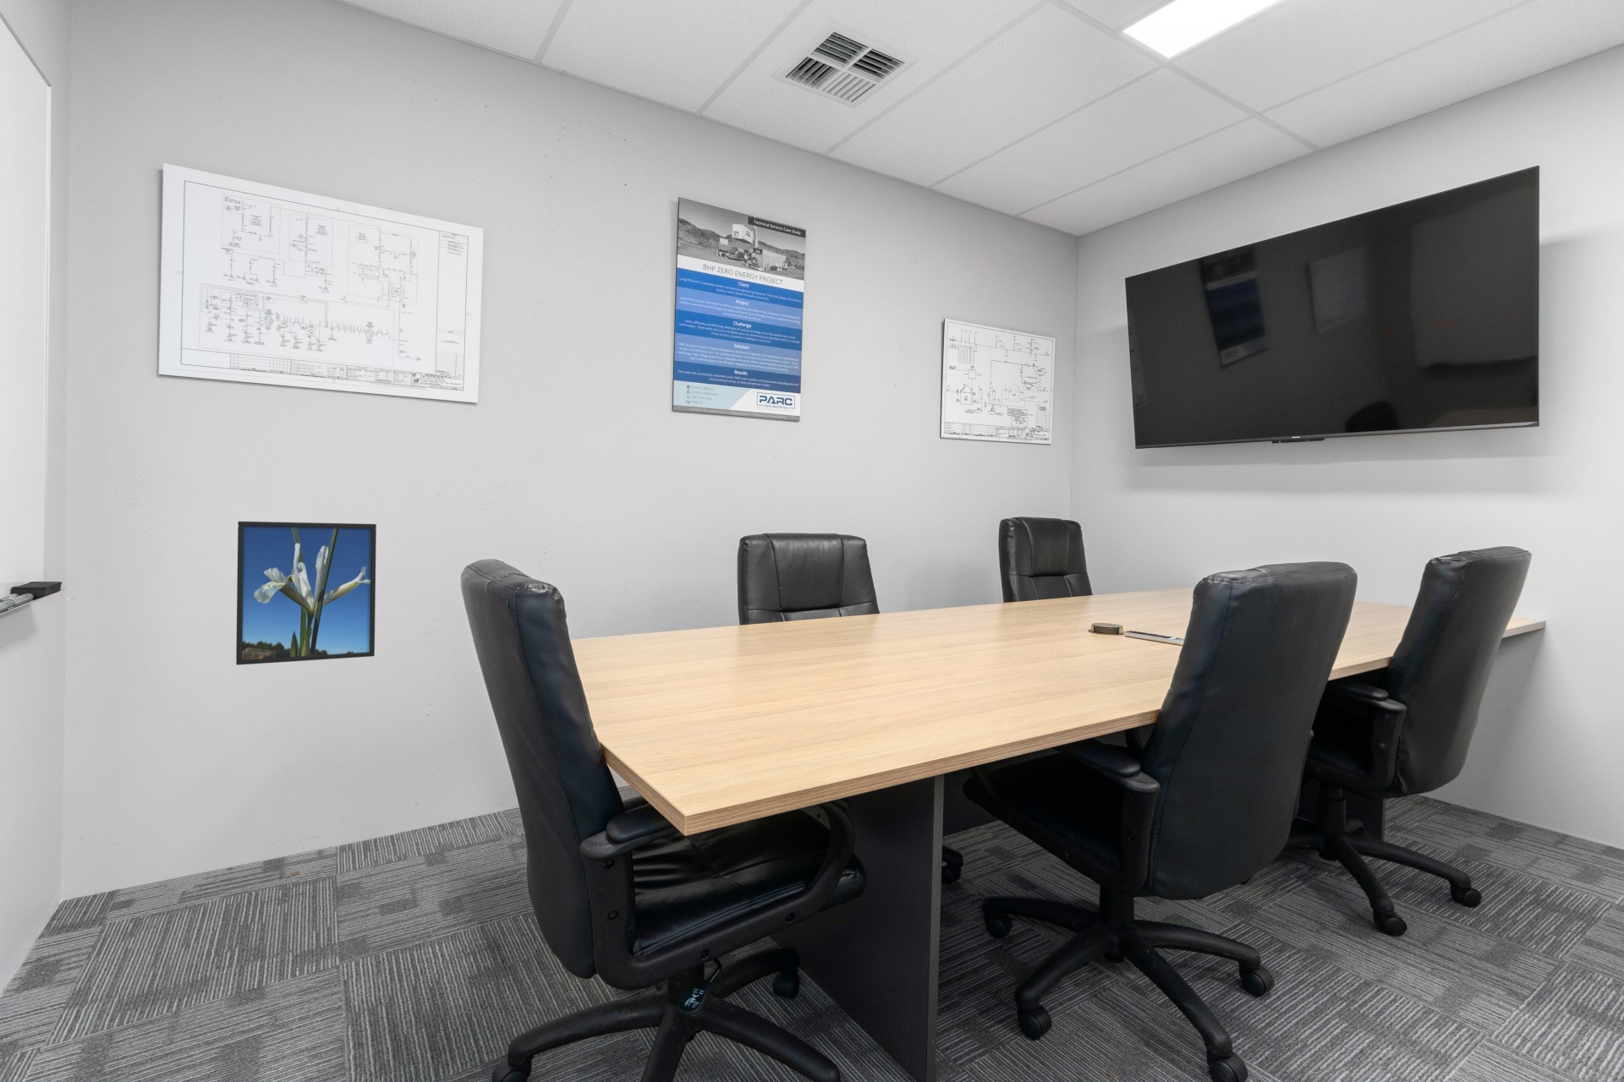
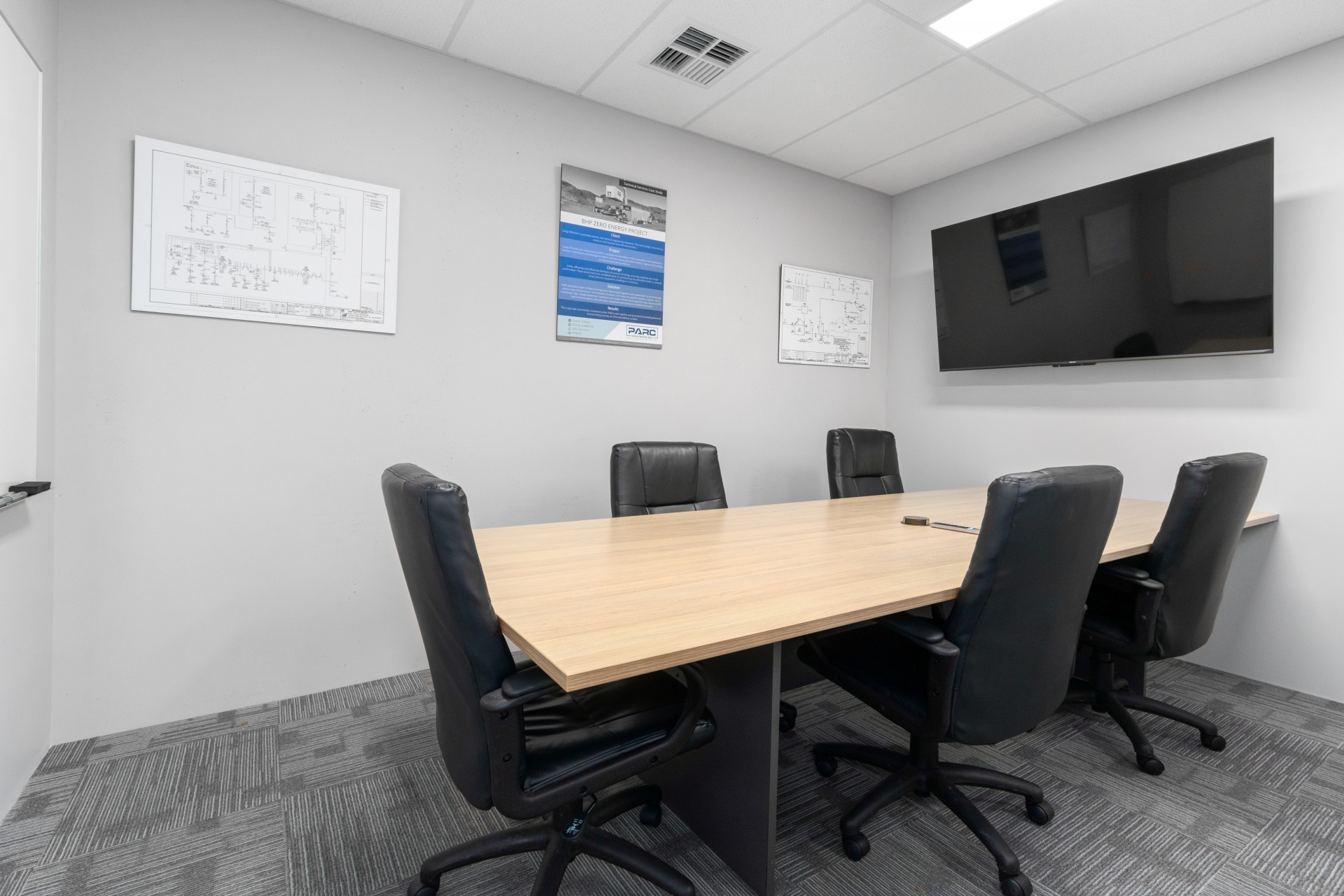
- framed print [236,520,377,667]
